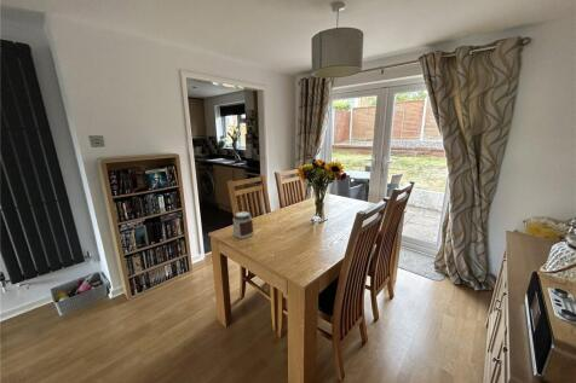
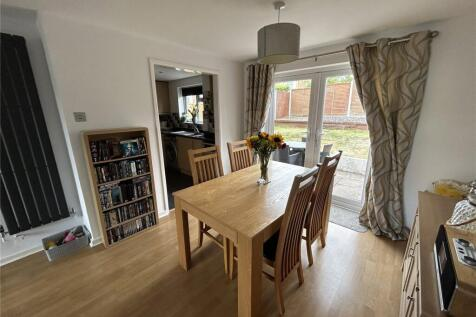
- jar [231,210,255,239]
